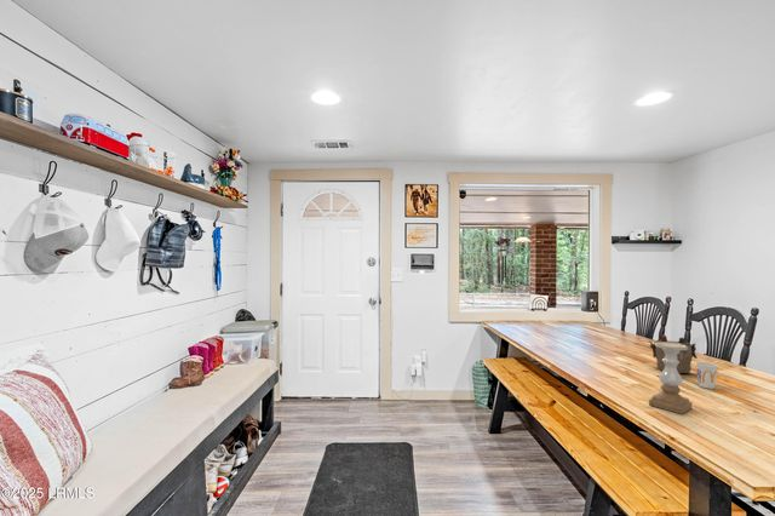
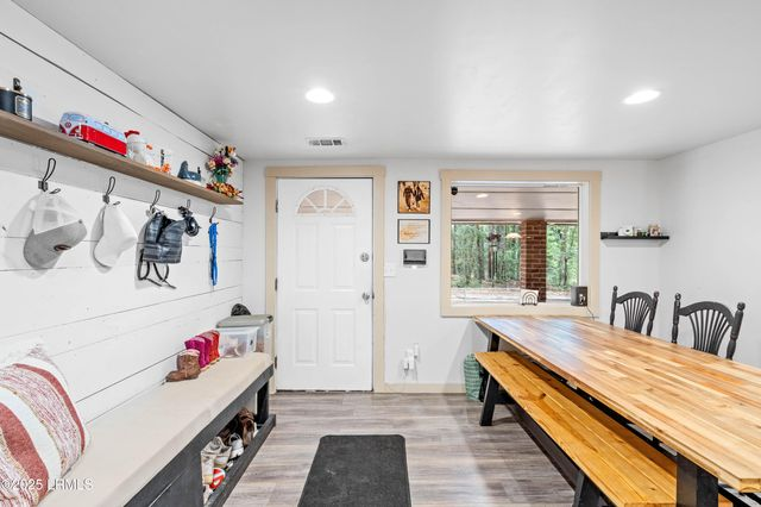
- cup [694,361,721,390]
- candle holder [648,342,693,415]
- teapot [647,334,699,374]
